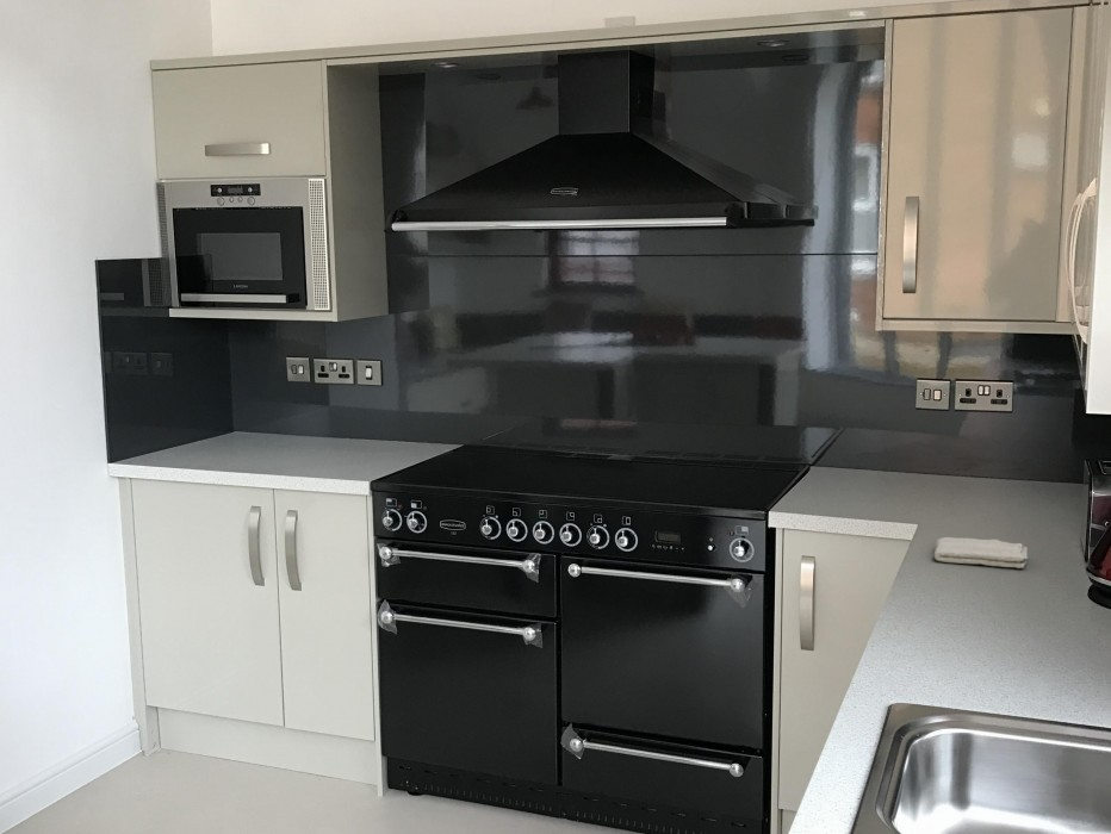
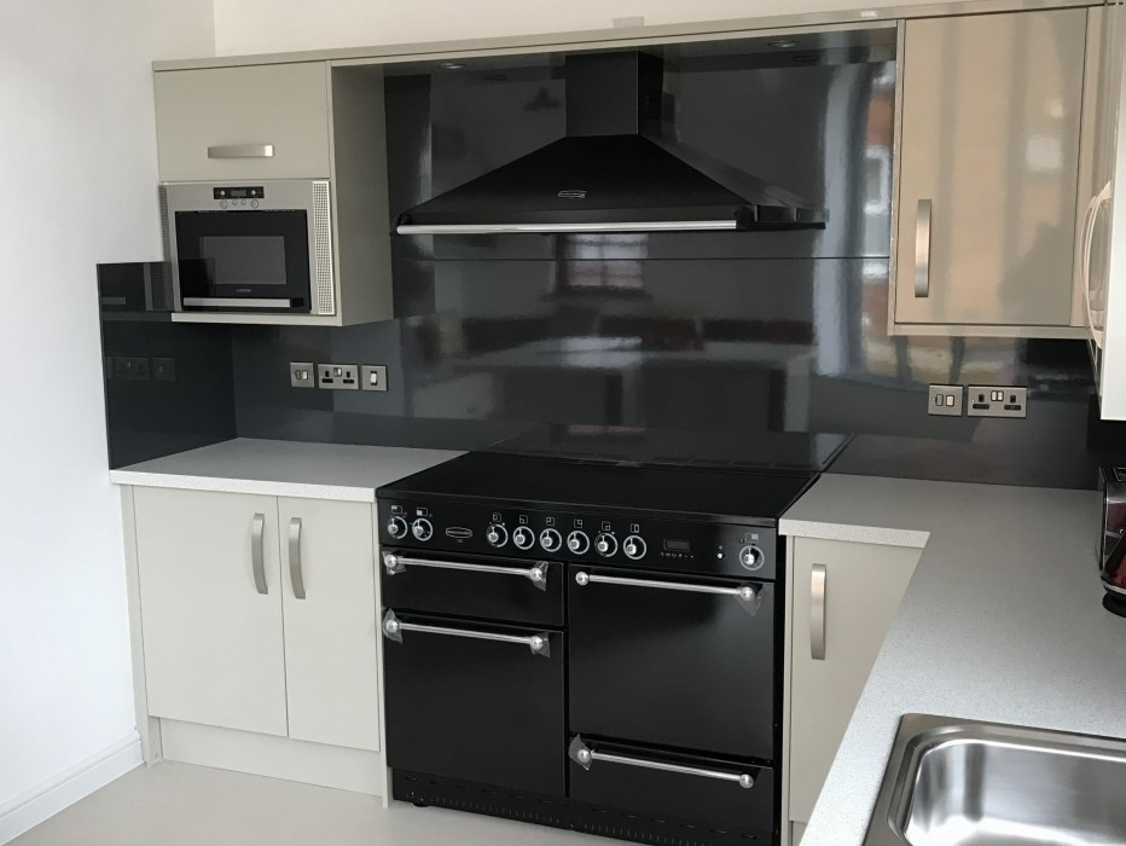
- washcloth [933,536,1029,570]
